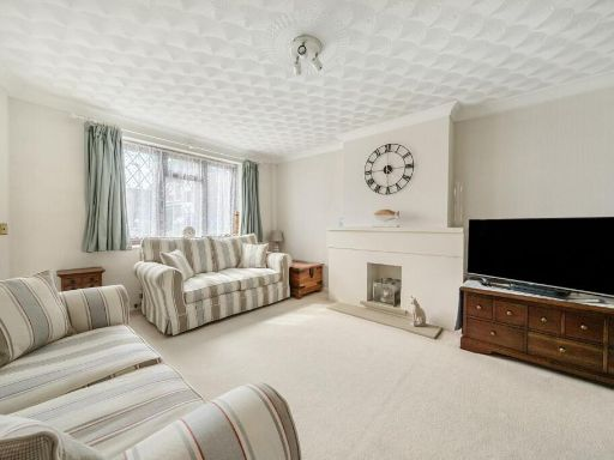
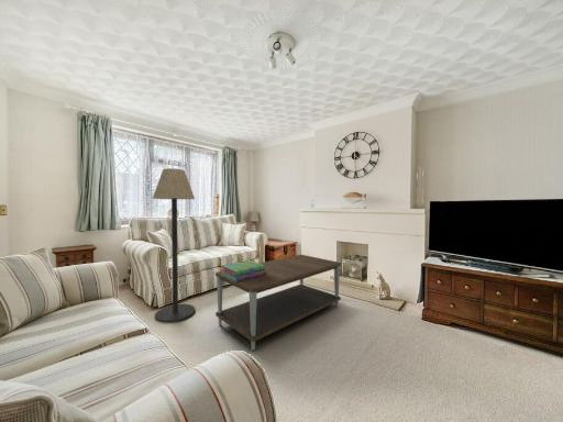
+ coffee table [214,254,342,352]
+ stack of books [221,259,266,282]
+ floor lamp [152,167,196,324]
